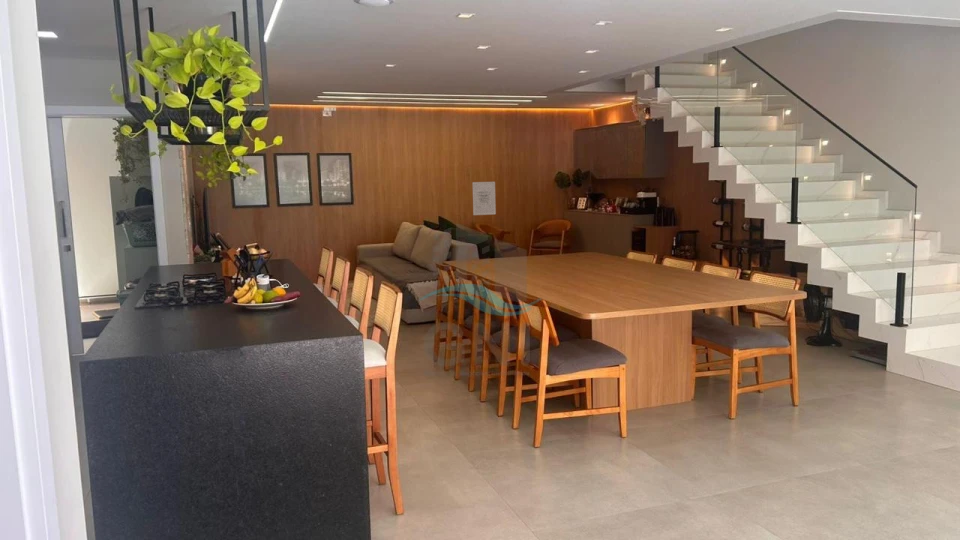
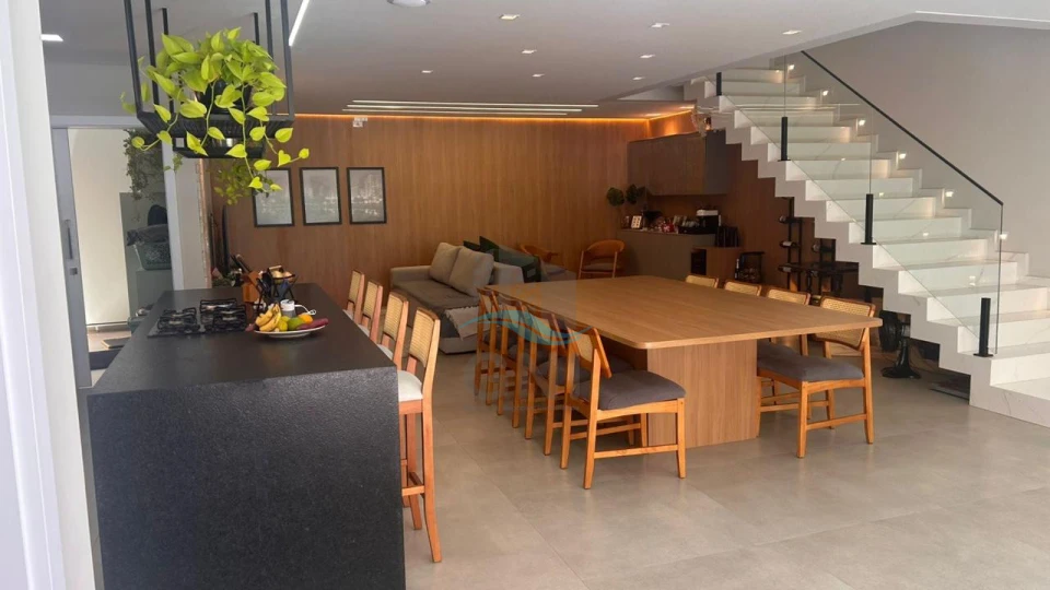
- wall art [472,181,497,216]
